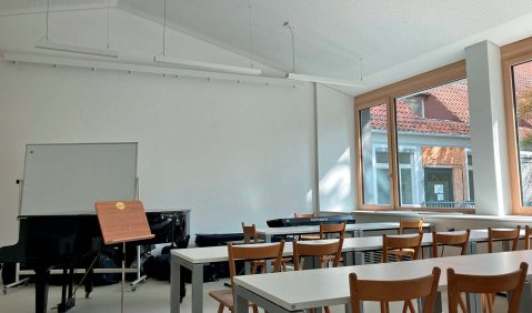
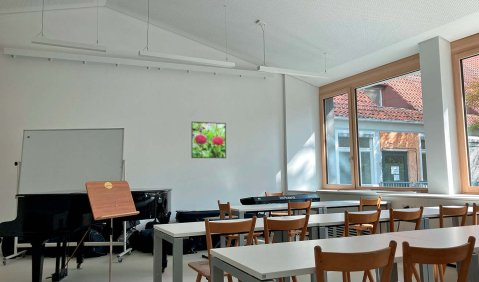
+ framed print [190,121,227,159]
